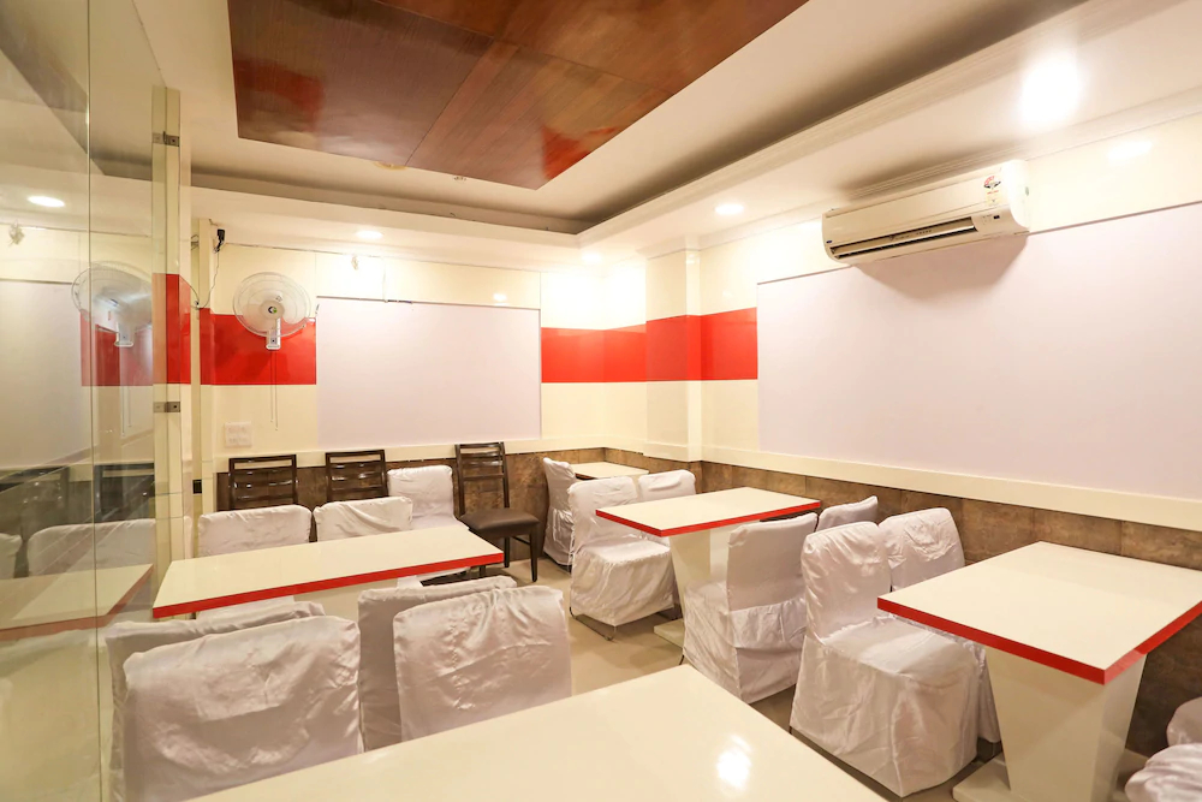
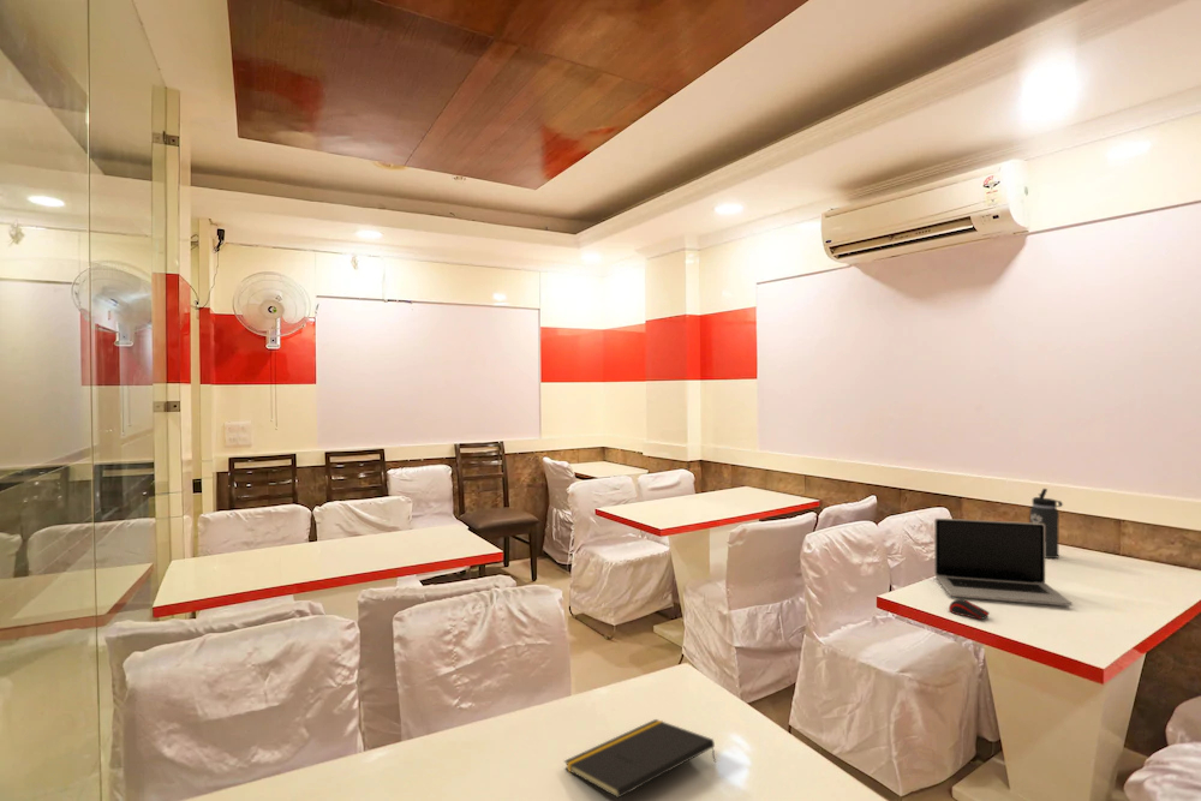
+ computer mouse [948,598,991,621]
+ notepad [563,718,717,800]
+ laptop [933,518,1074,606]
+ thermos bottle [1029,488,1064,560]
